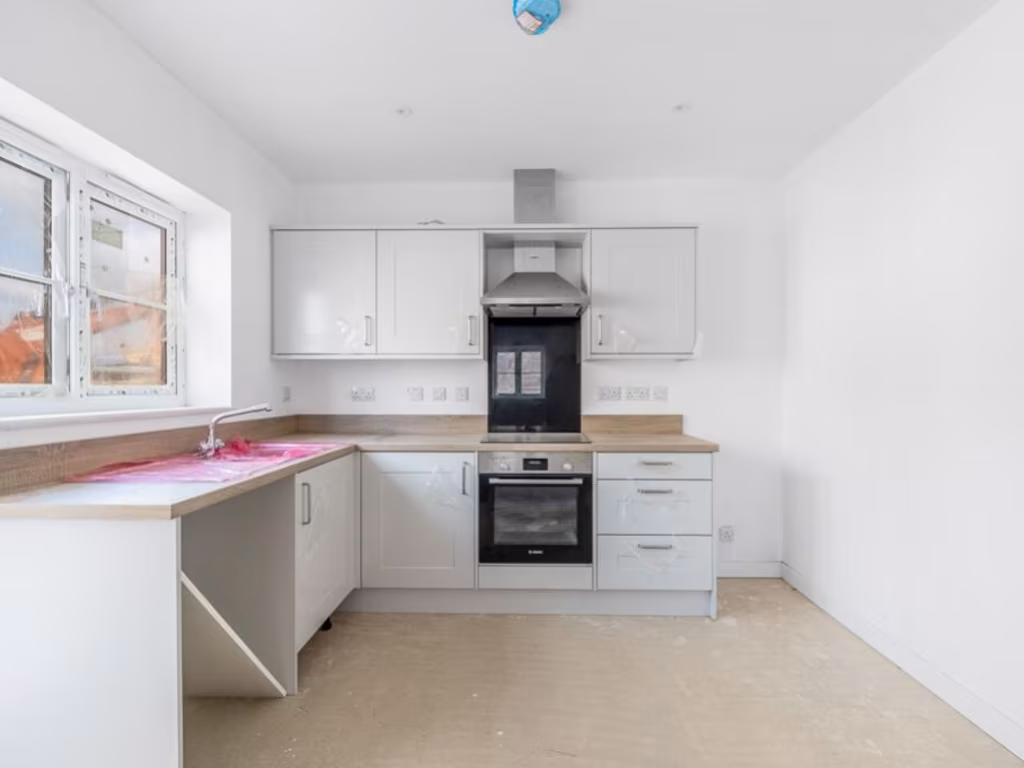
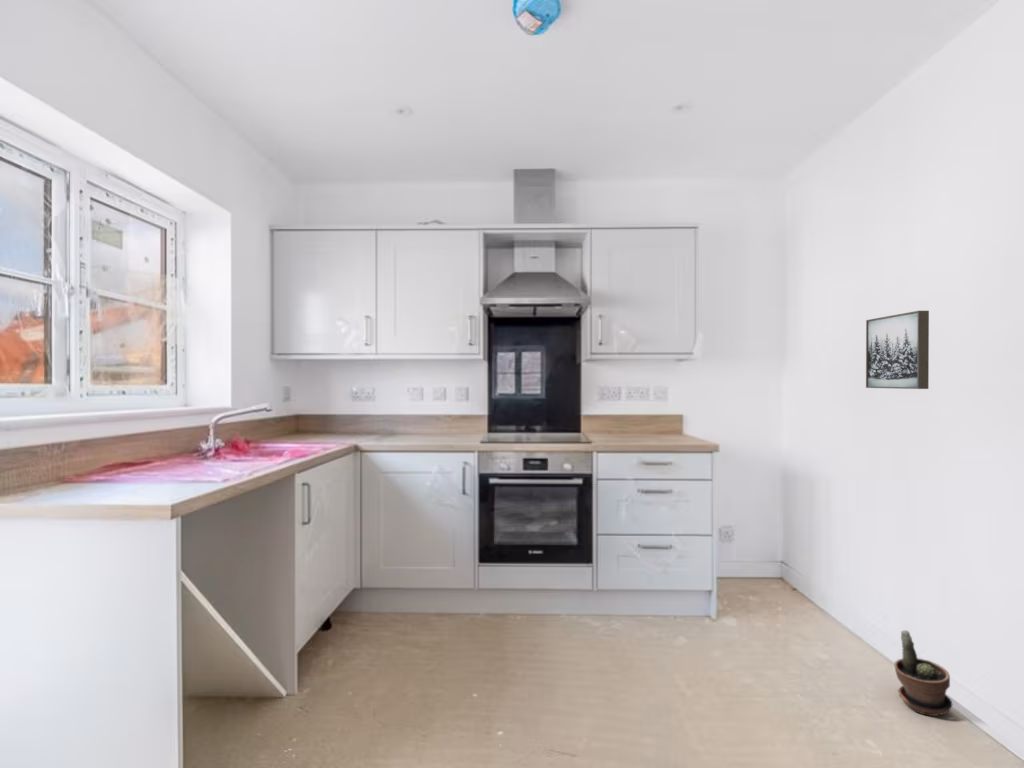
+ wall art [865,310,930,390]
+ potted plant [893,629,953,717]
